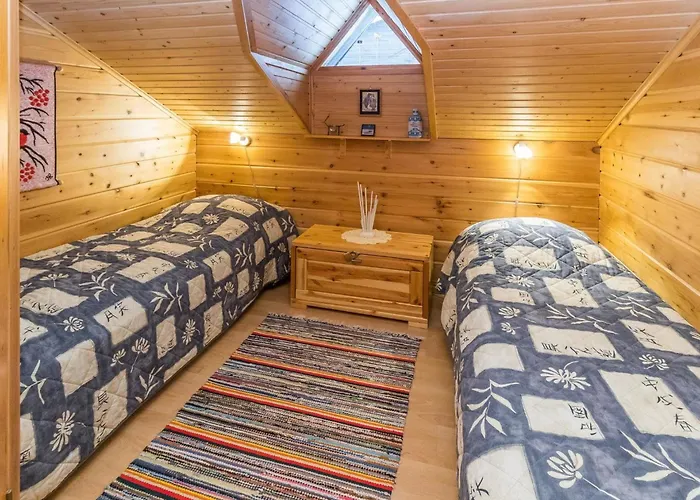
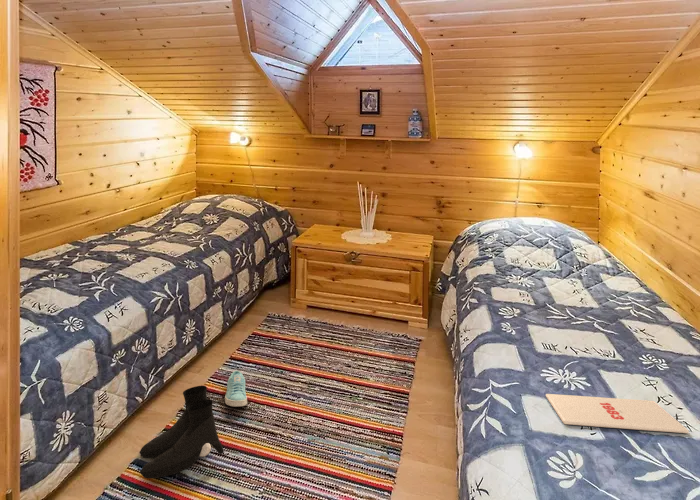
+ magazine [545,393,690,434]
+ boots [139,385,225,479]
+ sneaker [224,370,248,408]
